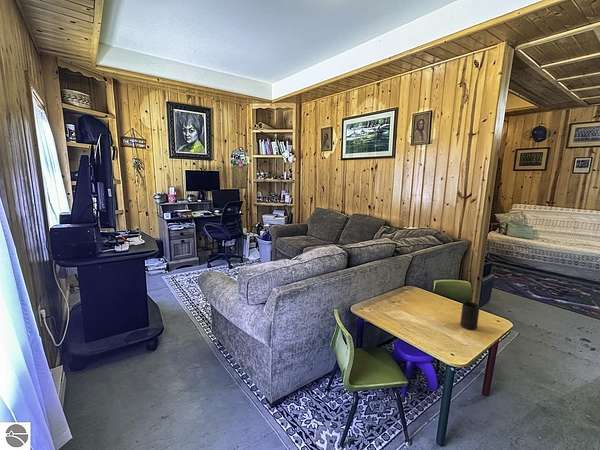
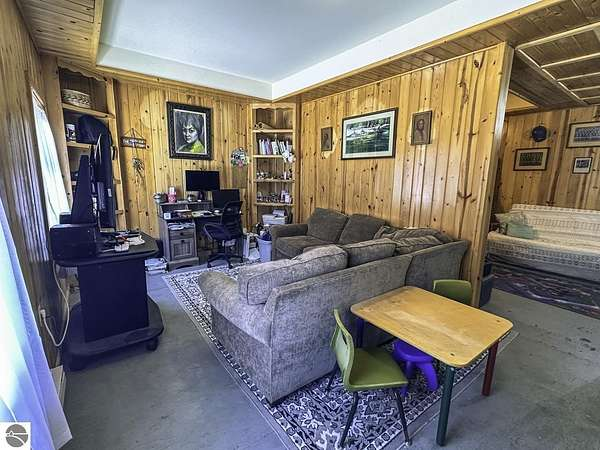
- cup [459,301,481,331]
